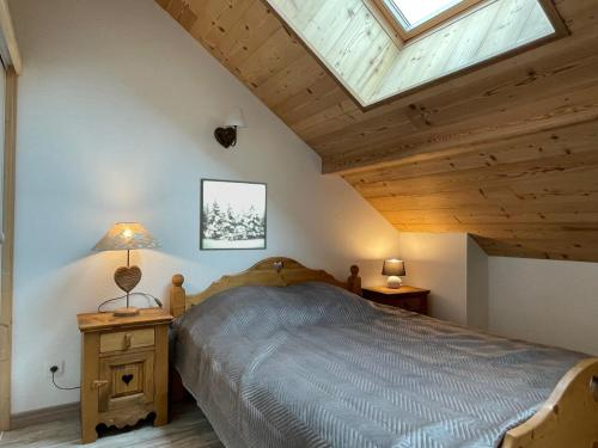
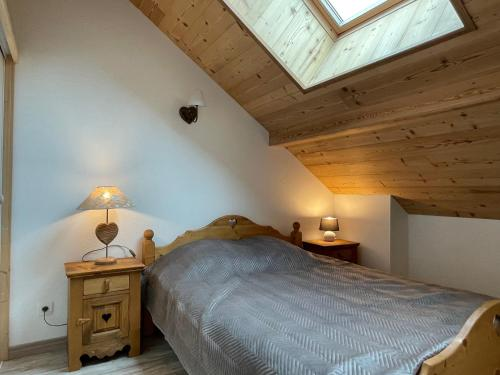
- wall art [199,177,268,252]
